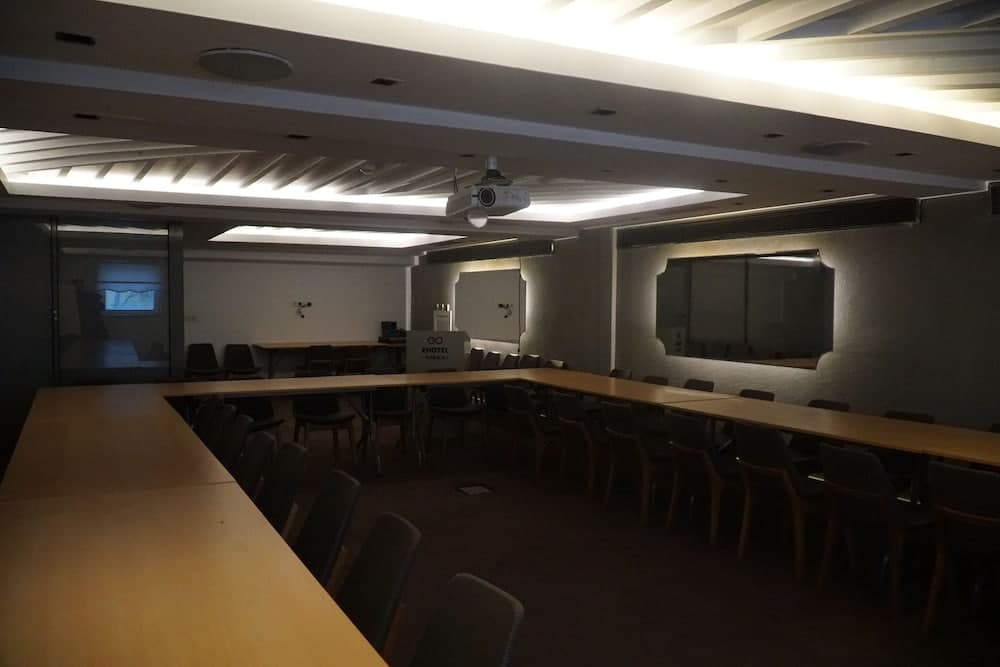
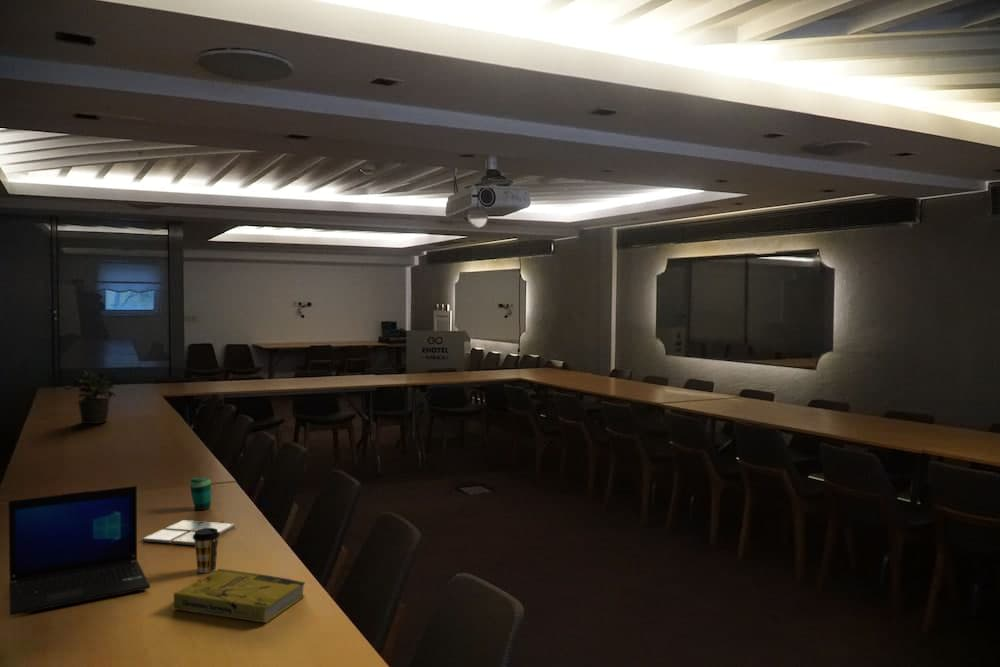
+ laptop [8,485,151,616]
+ drink coaster [142,519,236,546]
+ book [172,568,307,624]
+ potted plant [63,369,117,425]
+ cup [188,476,212,511]
+ coffee cup [193,528,221,574]
